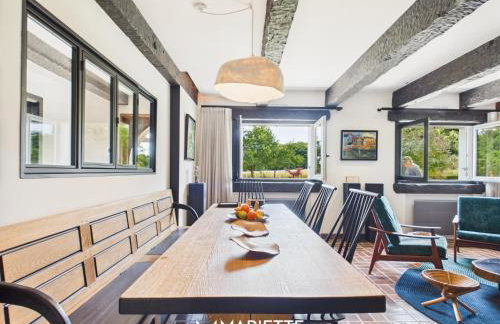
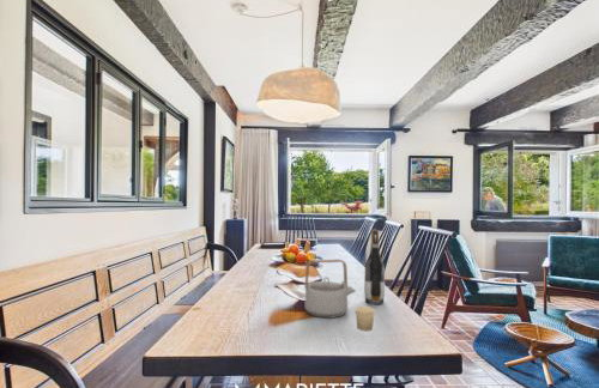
+ wine bottle [363,229,386,305]
+ teapot [303,259,357,320]
+ candle [355,305,376,333]
